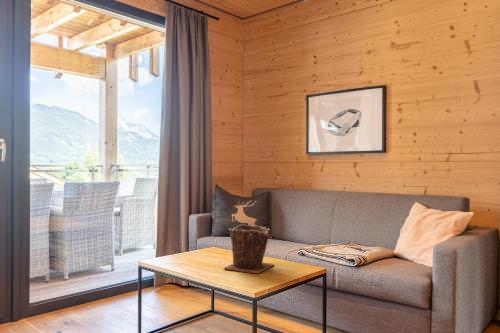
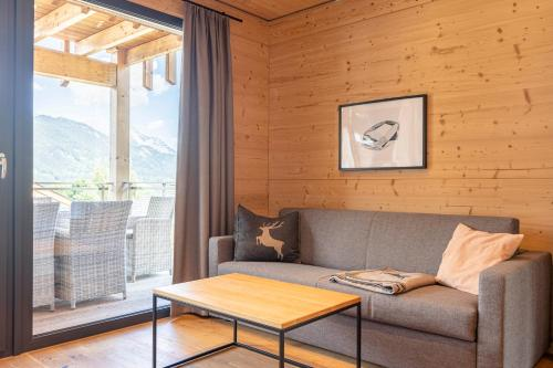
- plant pot [223,224,275,274]
